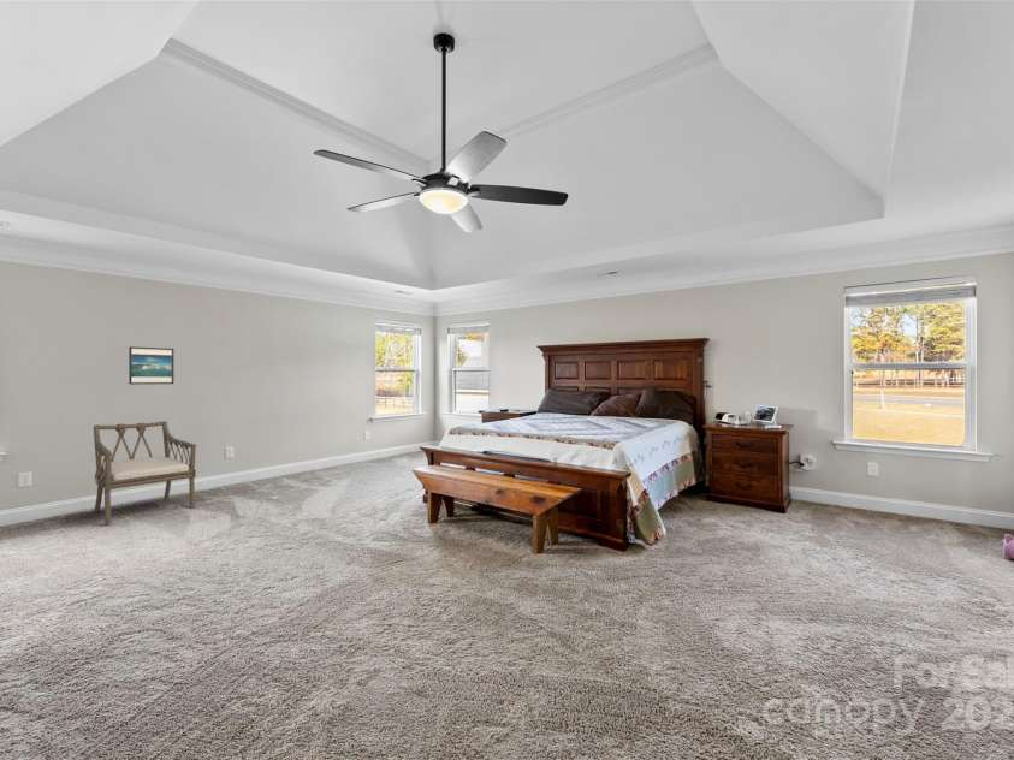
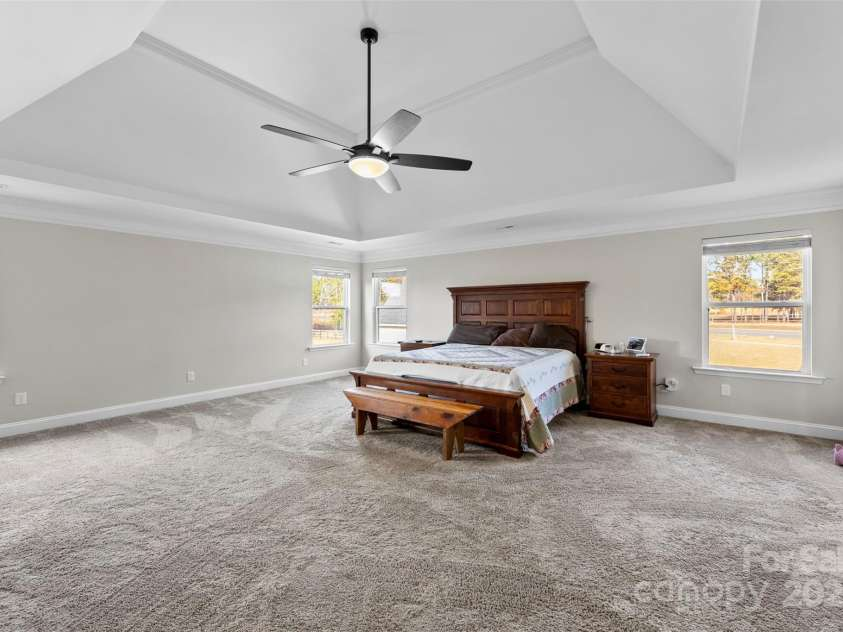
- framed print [128,345,174,386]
- armchair [93,420,197,526]
